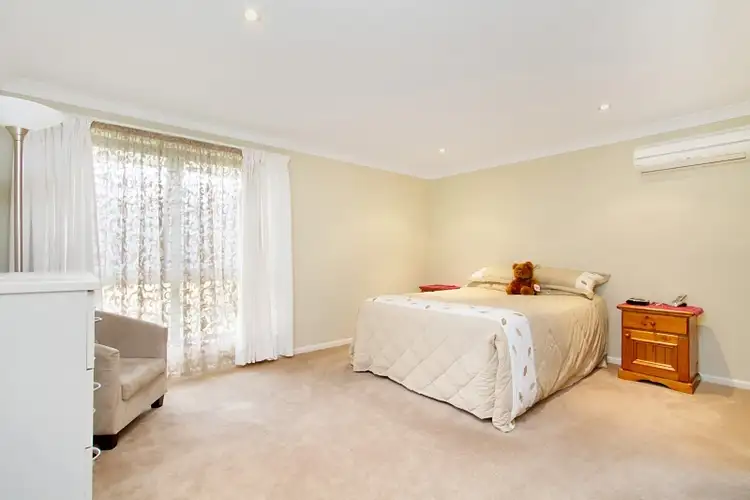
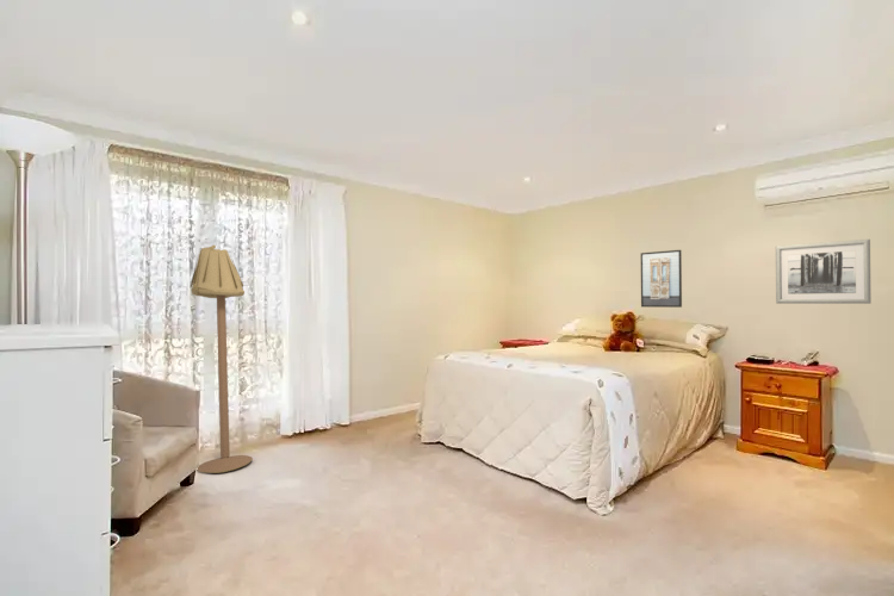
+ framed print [640,249,683,309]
+ floor lamp [190,244,254,474]
+ wall art [775,238,873,305]
